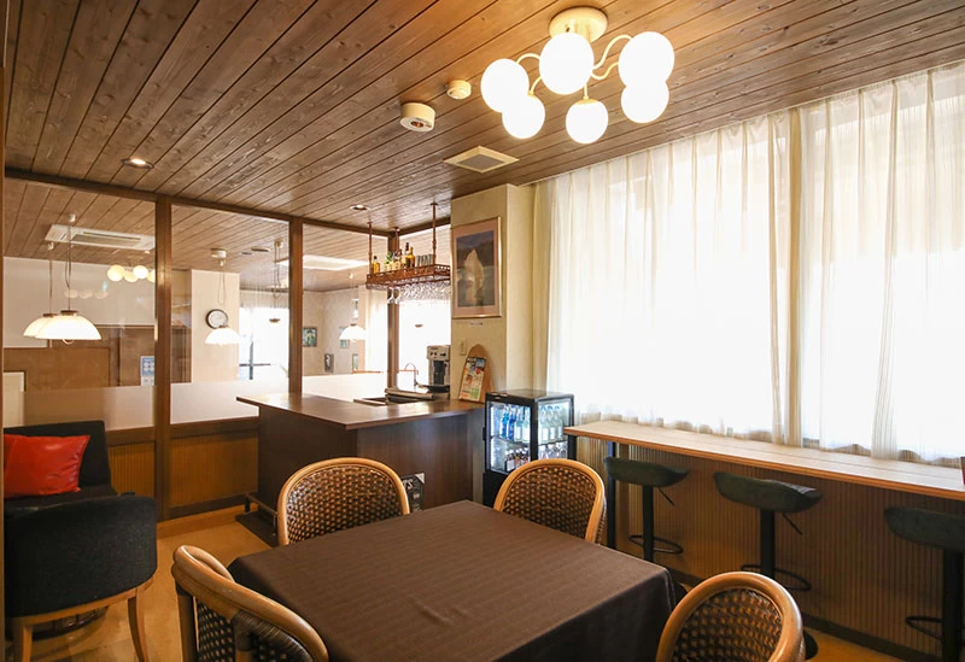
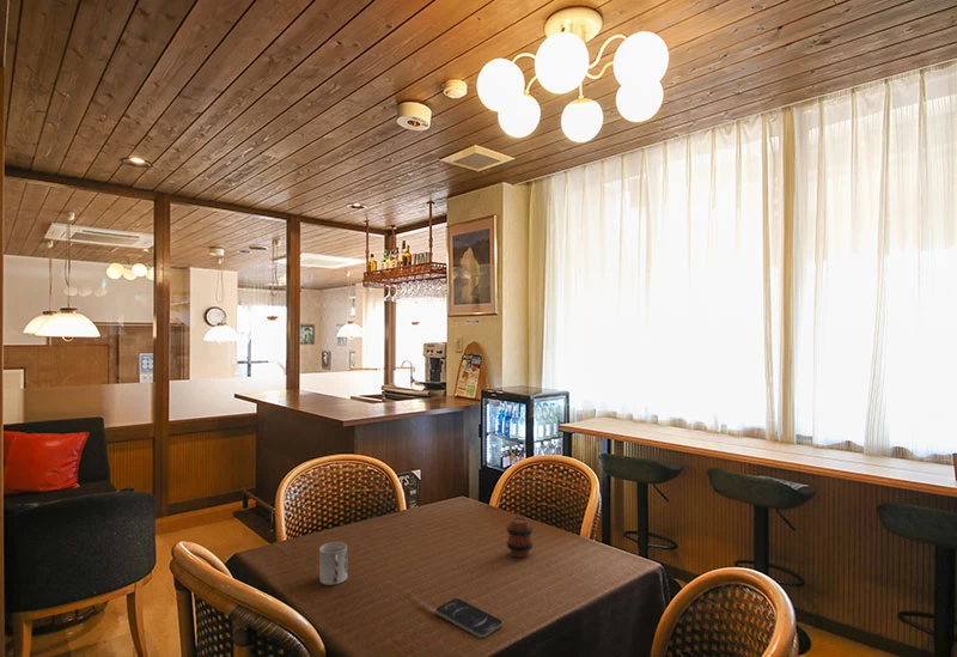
+ smartphone [434,597,504,639]
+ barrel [506,516,534,559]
+ cup [318,541,348,586]
